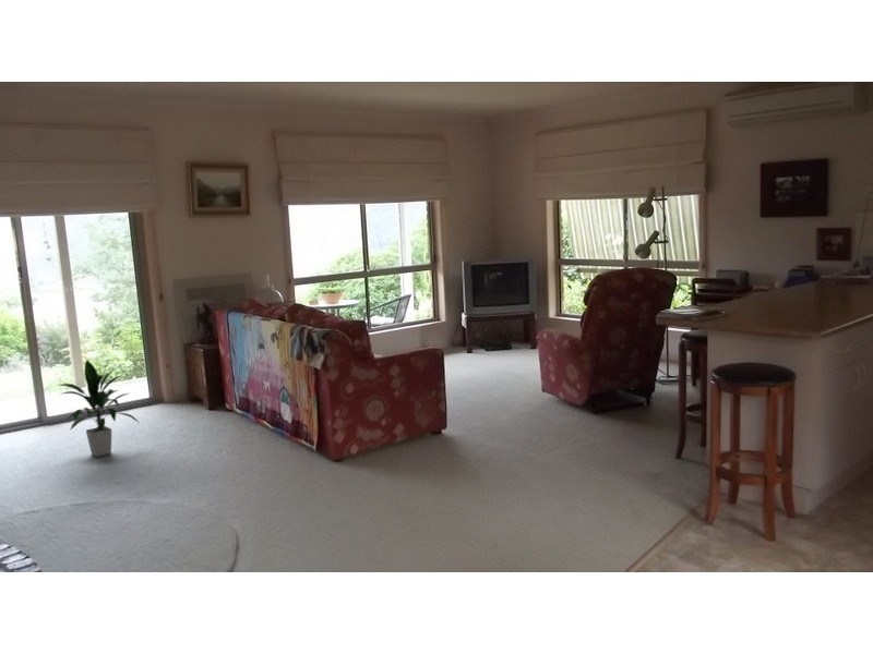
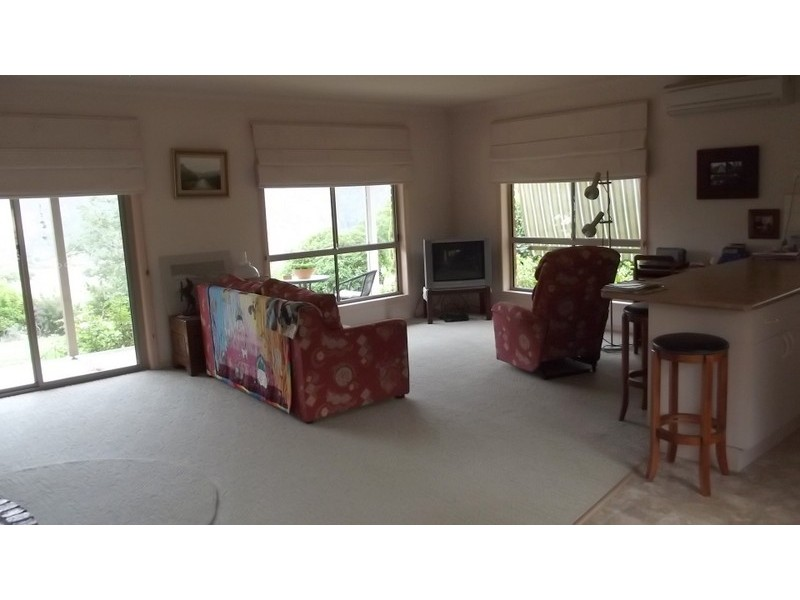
- indoor plant [58,359,139,458]
